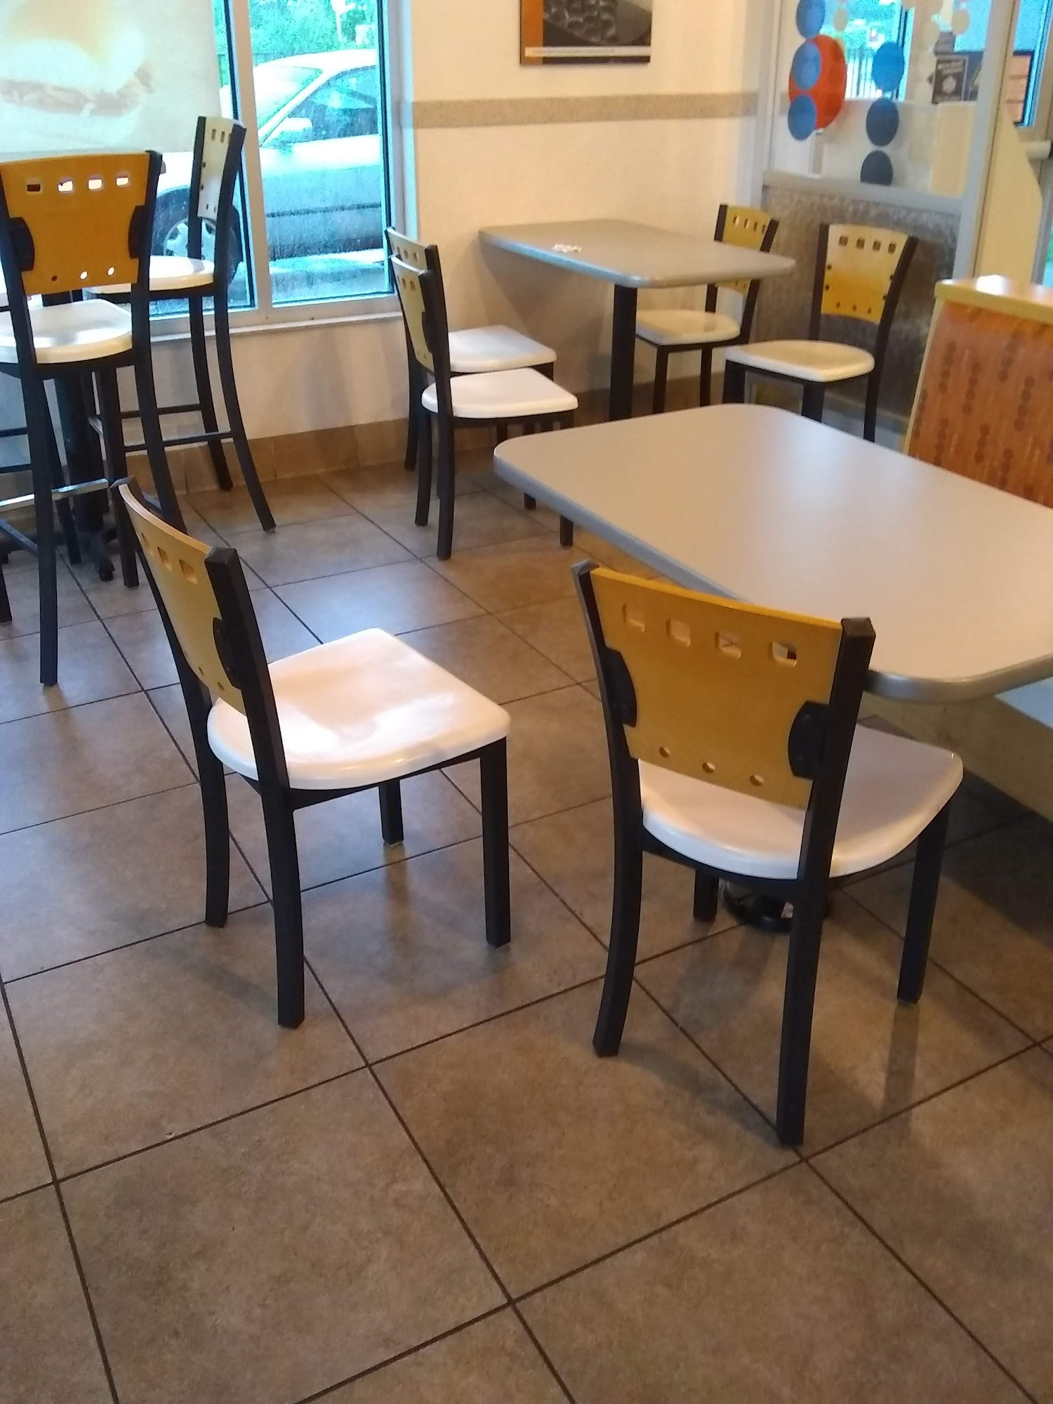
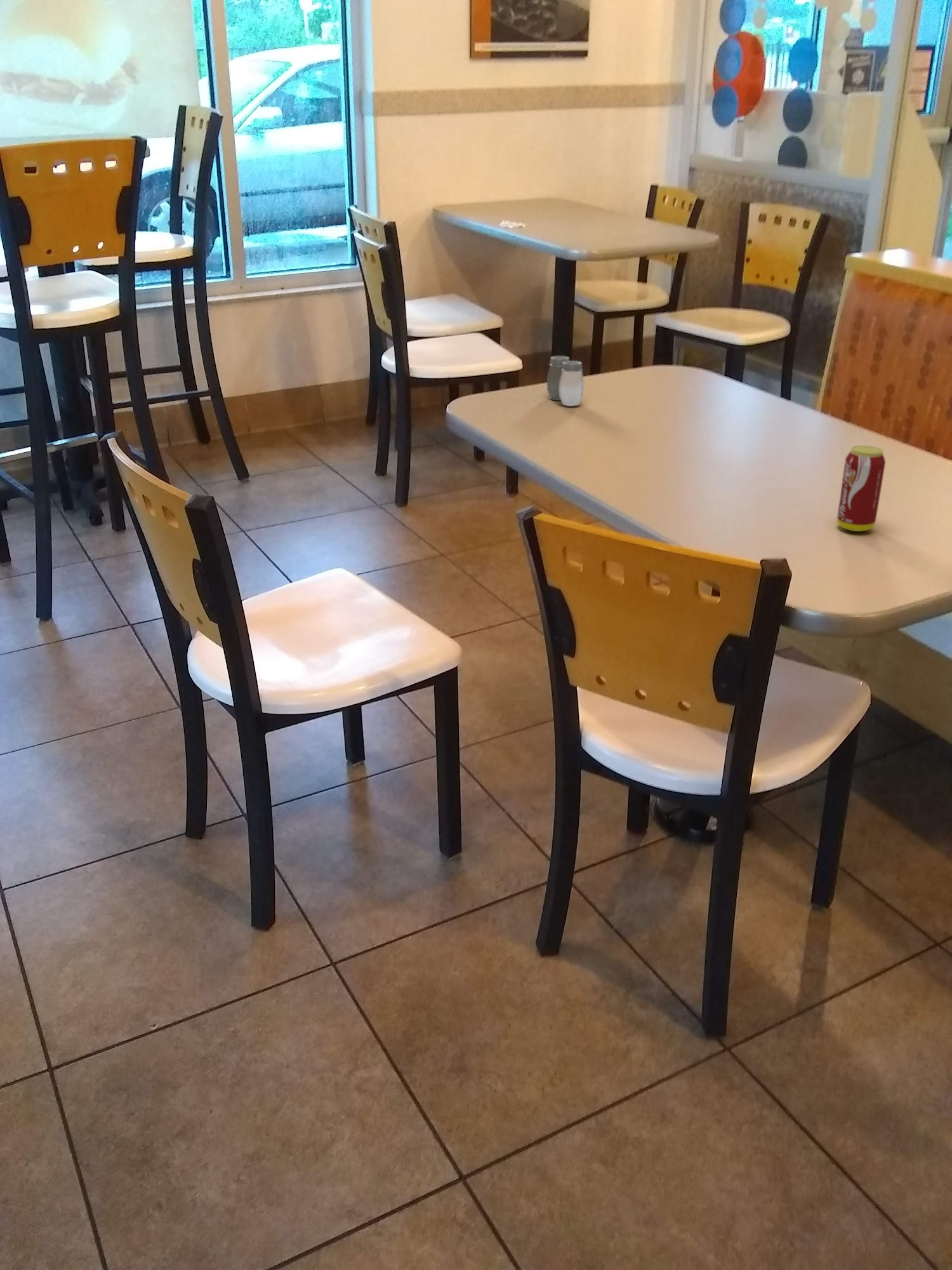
+ salt and pepper shaker [546,355,585,406]
+ beverage can [836,445,886,532]
